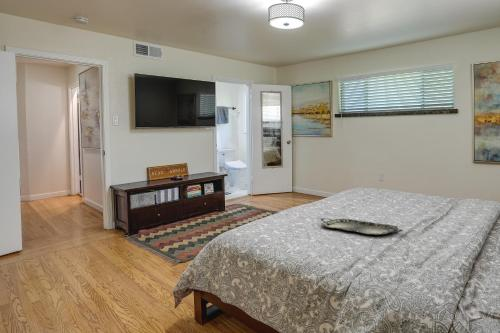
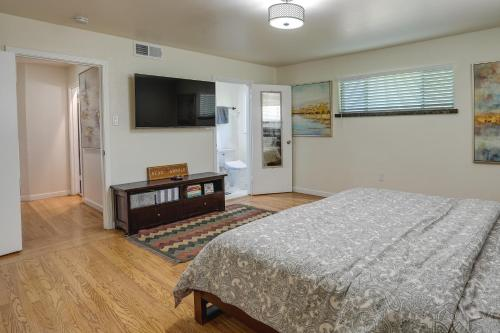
- serving tray [320,217,404,236]
